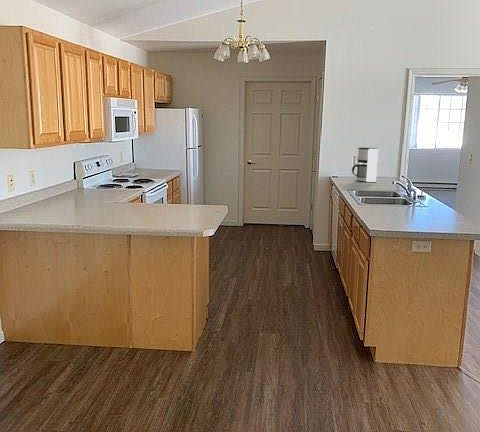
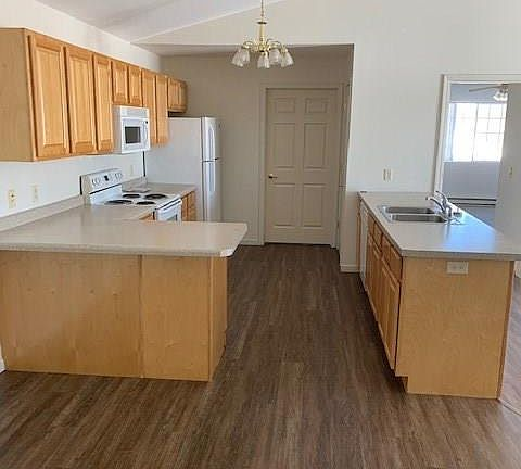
- coffee maker [351,147,380,183]
